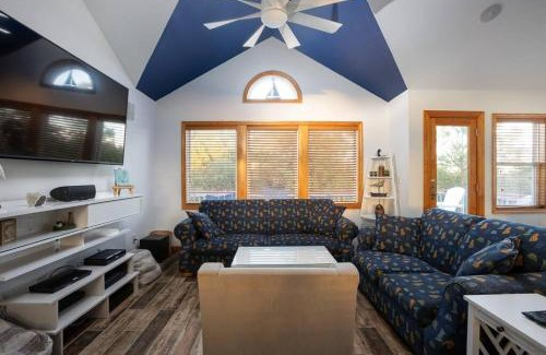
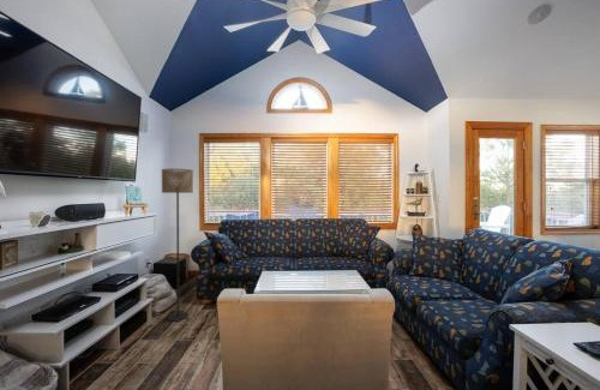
+ floor lamp [161,168,194,323]
